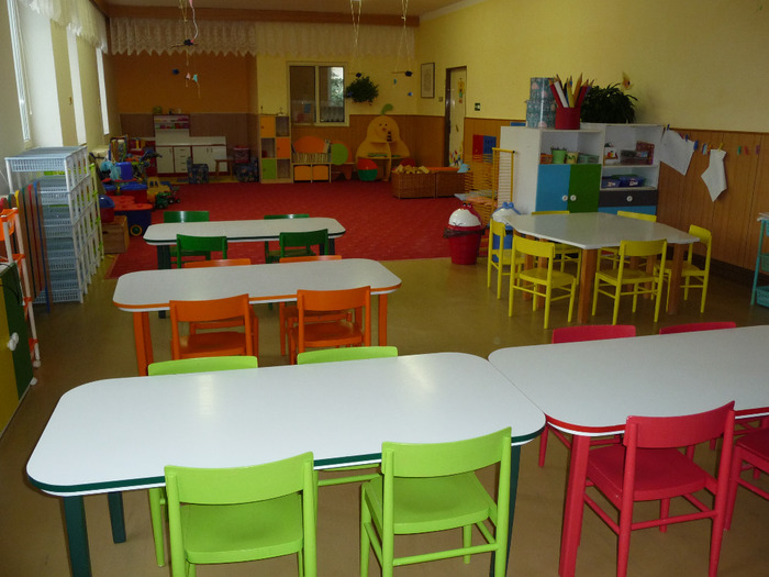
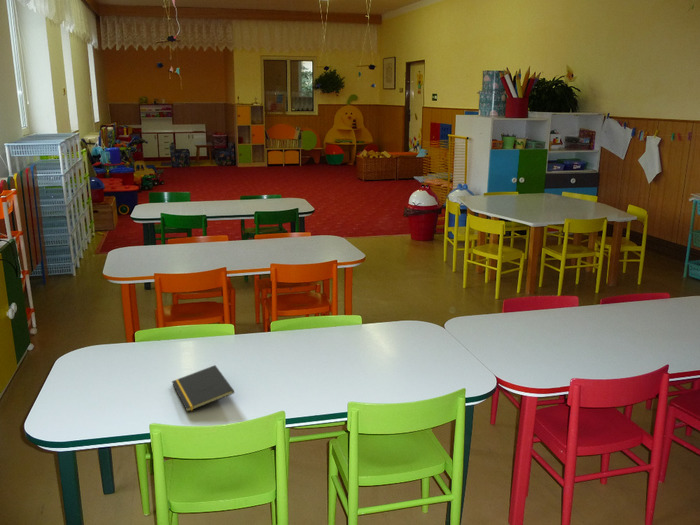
+ notepad [171,364,235,413]
